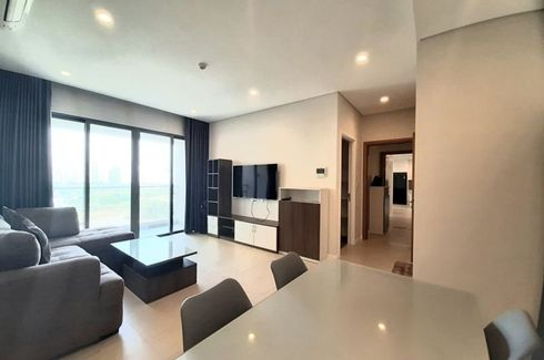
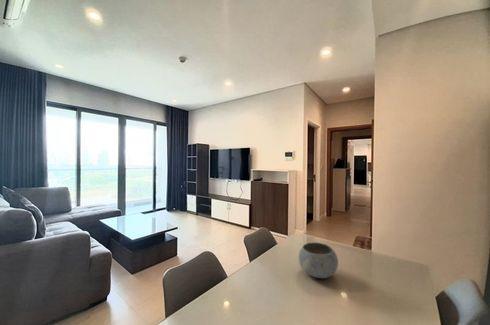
+ bowl [298,241,339,279]
